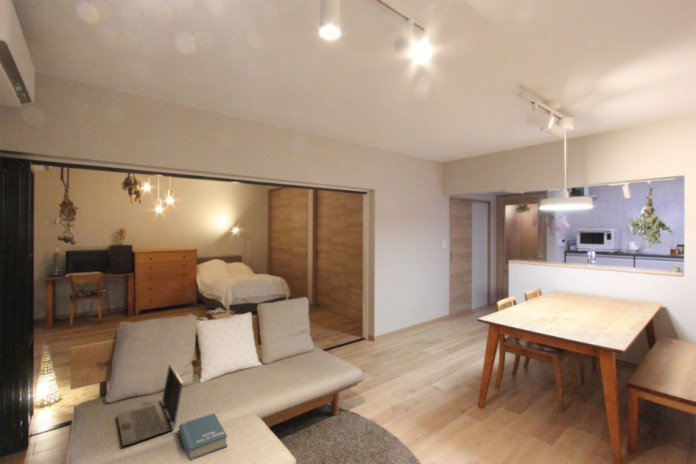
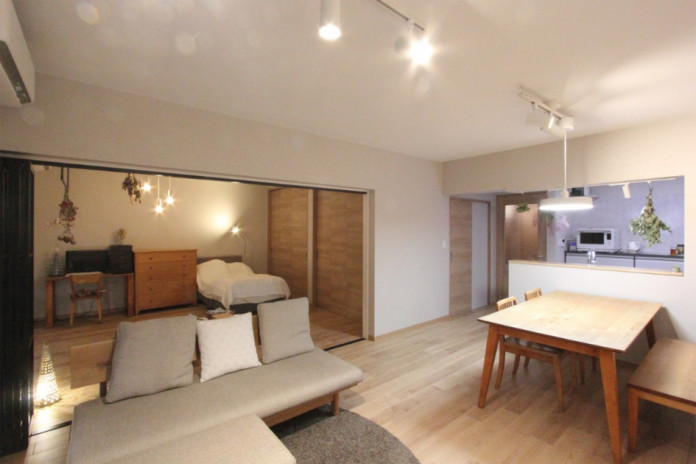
- book [178,412,228,462]
- laptop computer [116,362,184,447]
